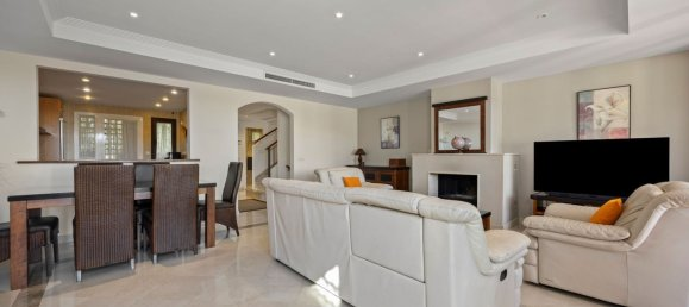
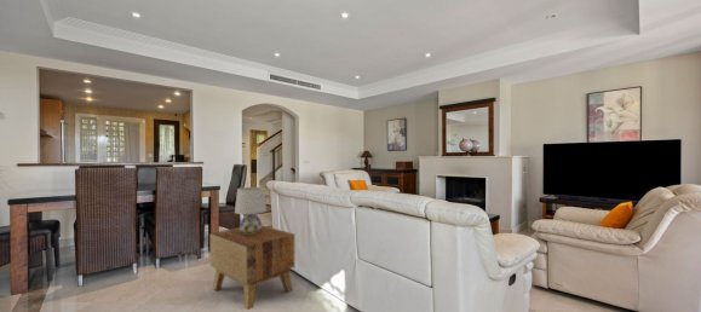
+ side table [208,225,295,311]
+ table lamp [234,186,268,235]
